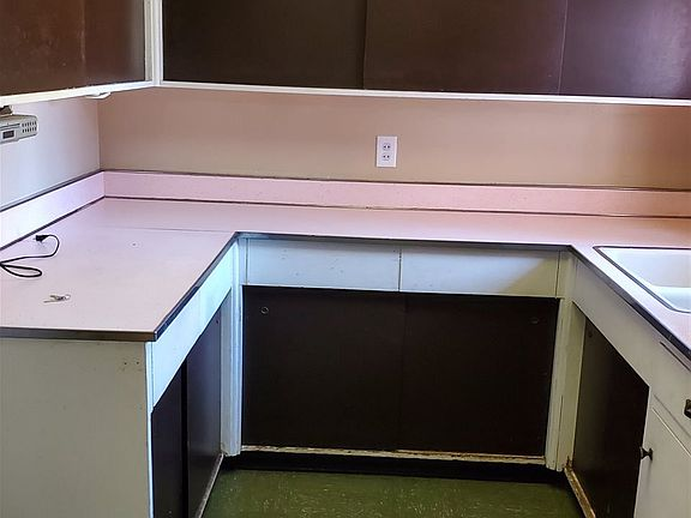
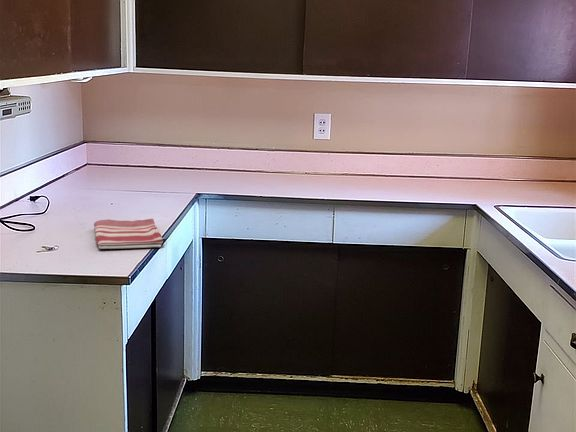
+ dish towel [93,218,164,250]
